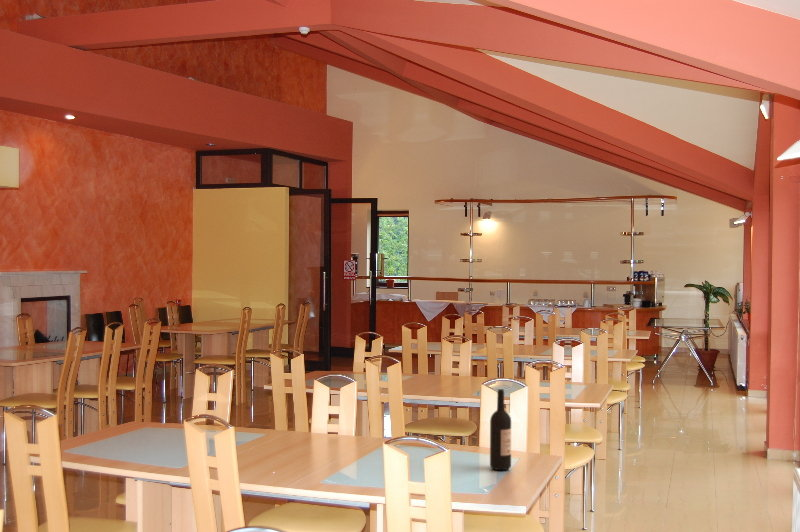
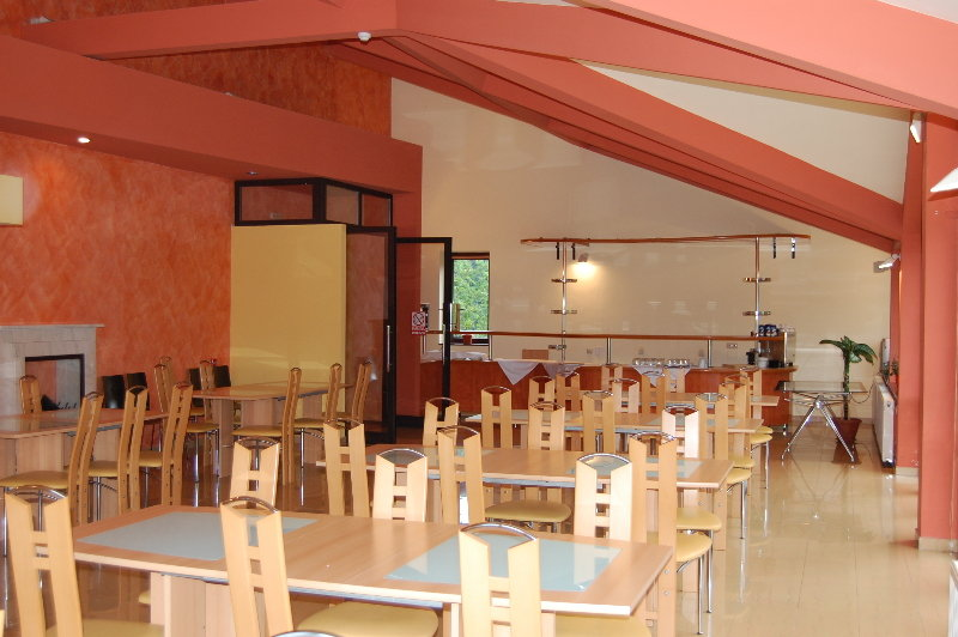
- wine bottle [489,388,512,471]
